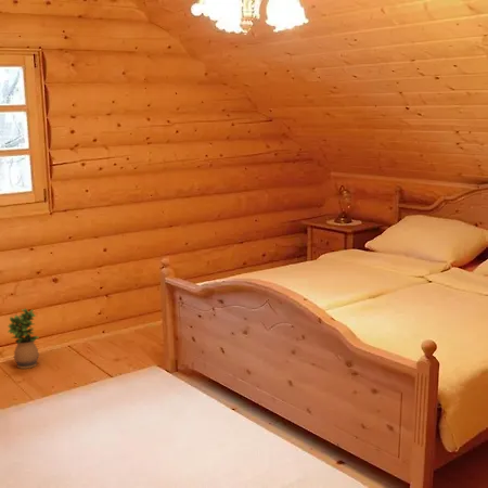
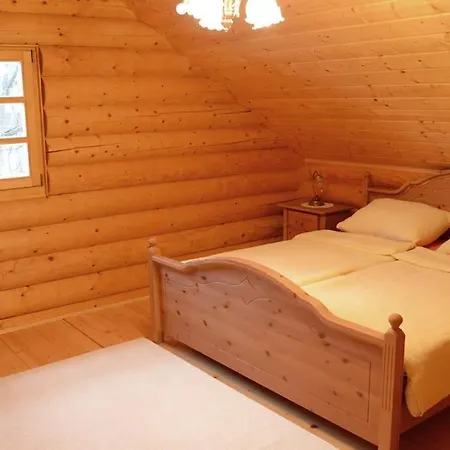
- potted plant [7,307,40,370]
